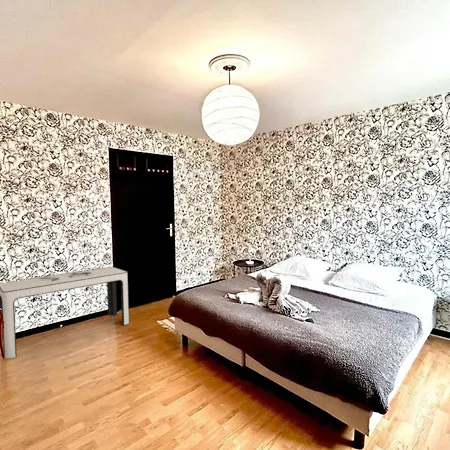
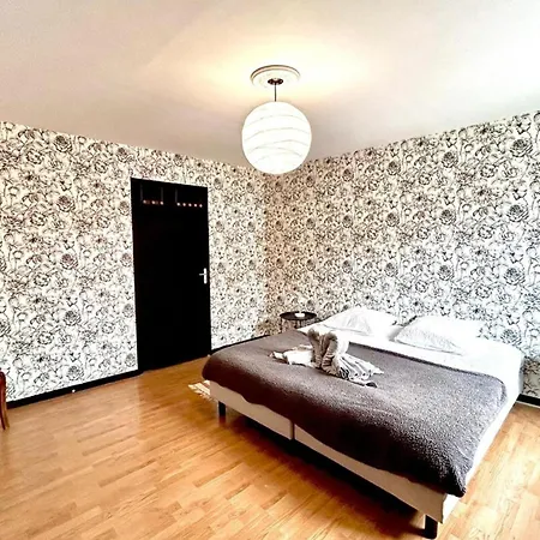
- desk [0,266,130,360]
